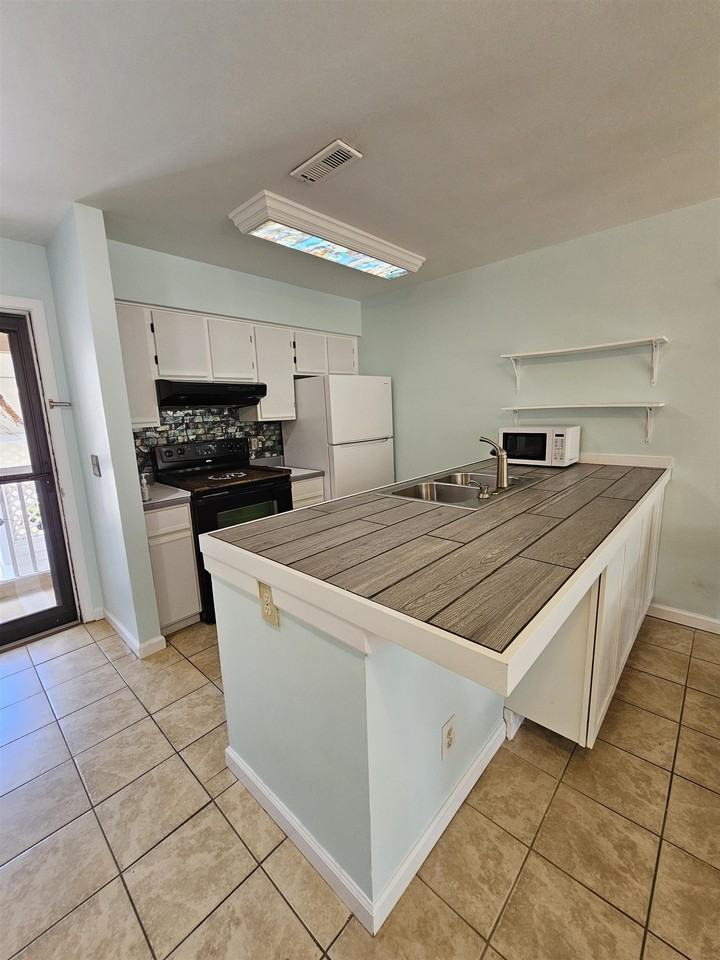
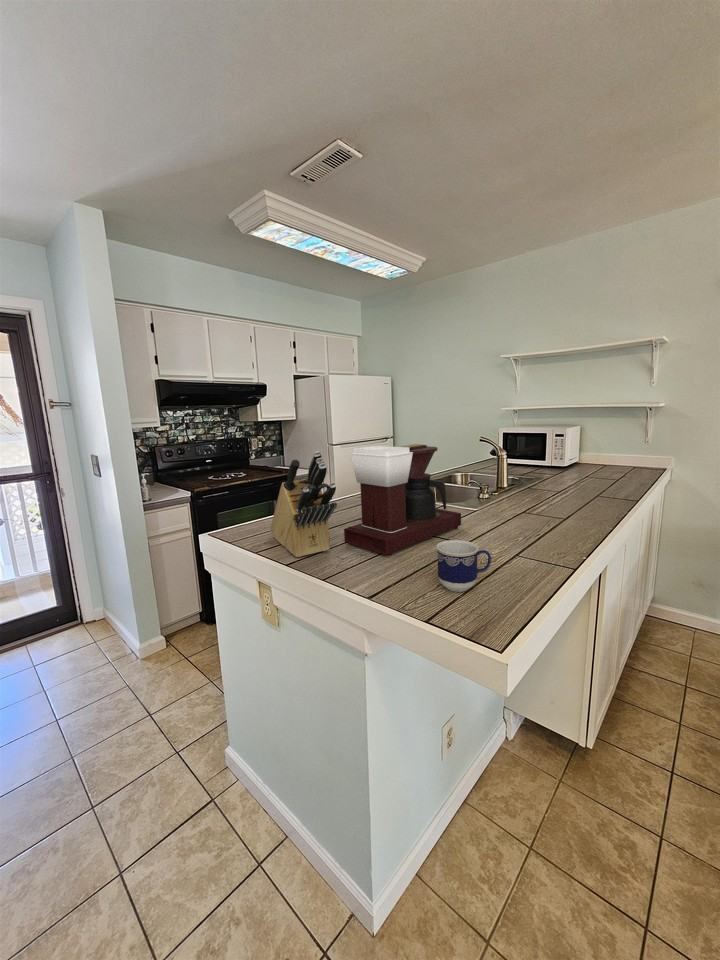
+ cup [435,539,492,593]
+ coffee maker [343,443,462,556]
+ knife block [270,450,338,558]
